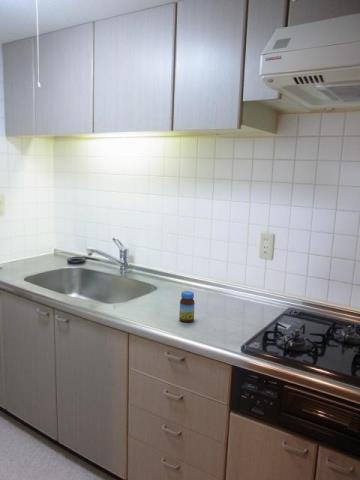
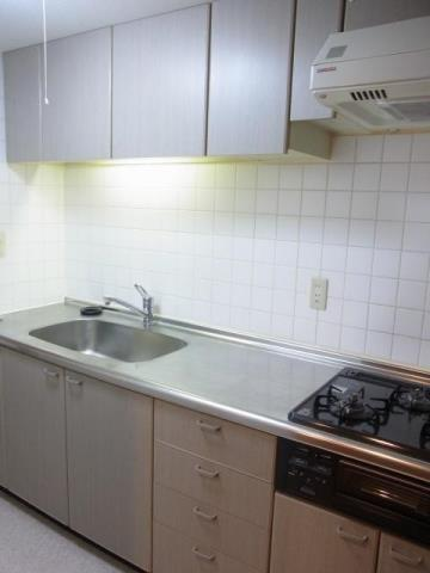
- jar [178,290,196,323]
